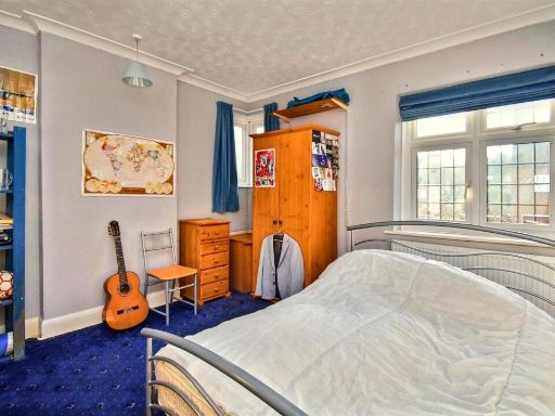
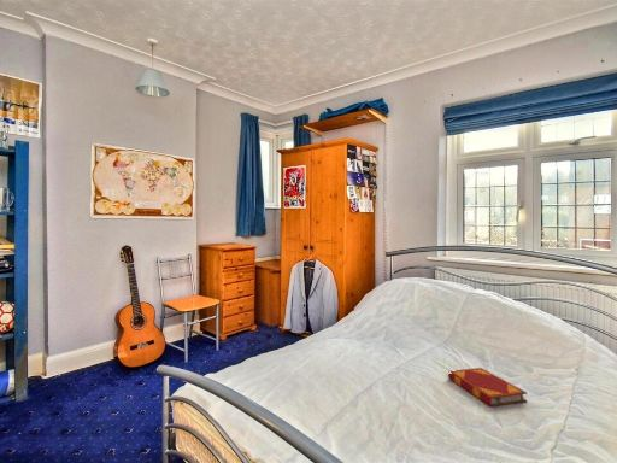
+ hardback book [447,367,528,408]
